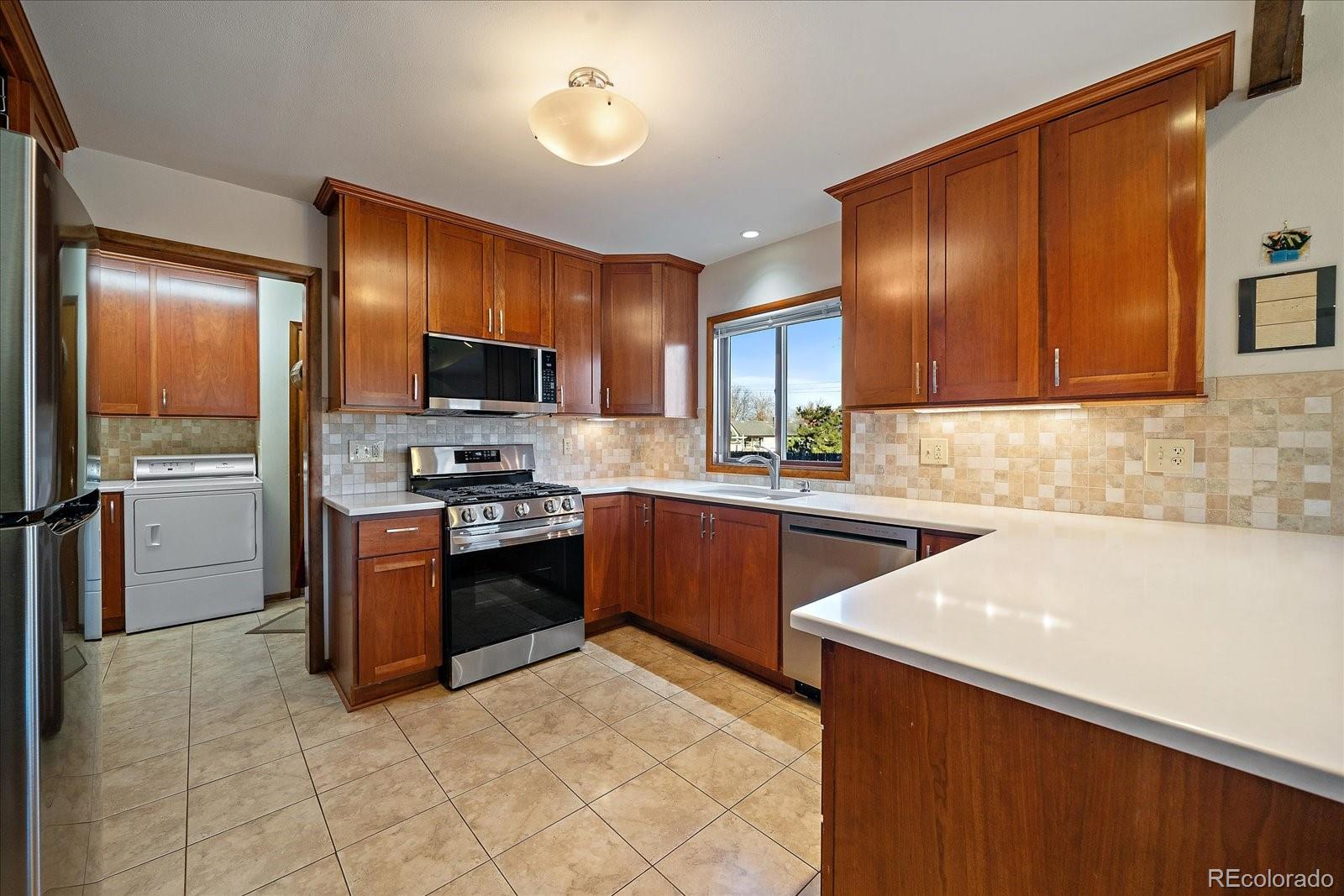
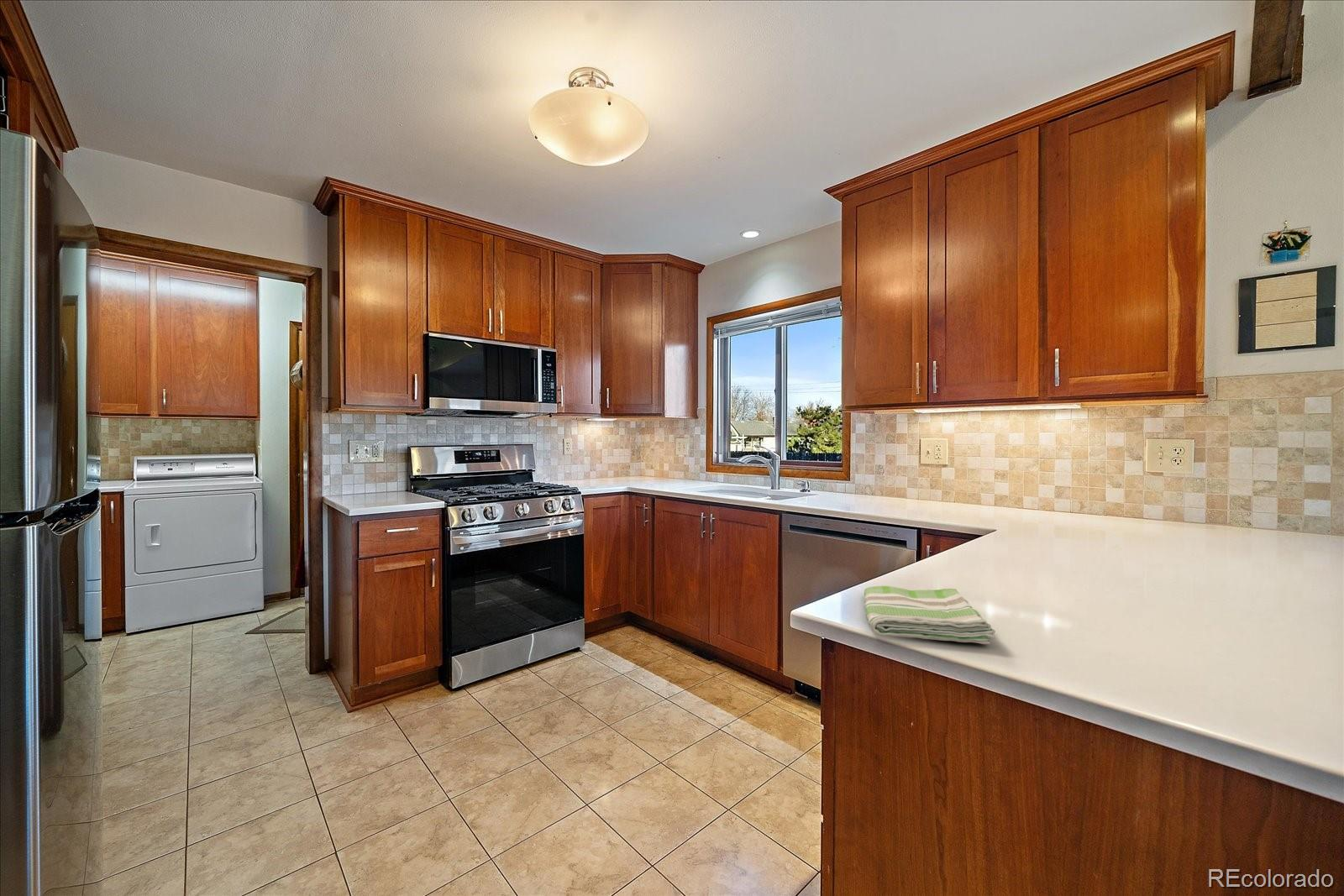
+ dish towel [864,585,996,645]
